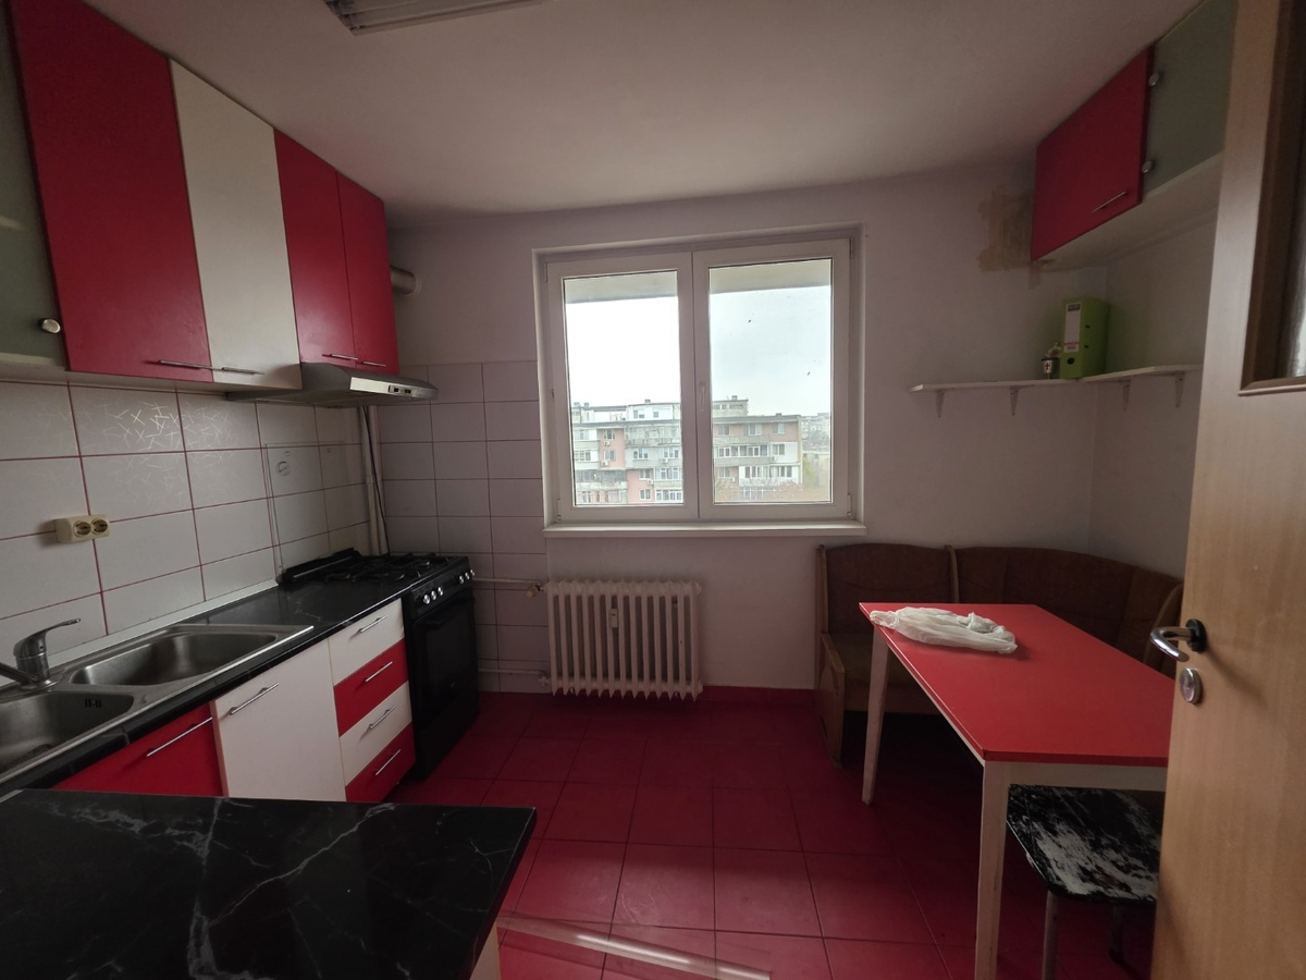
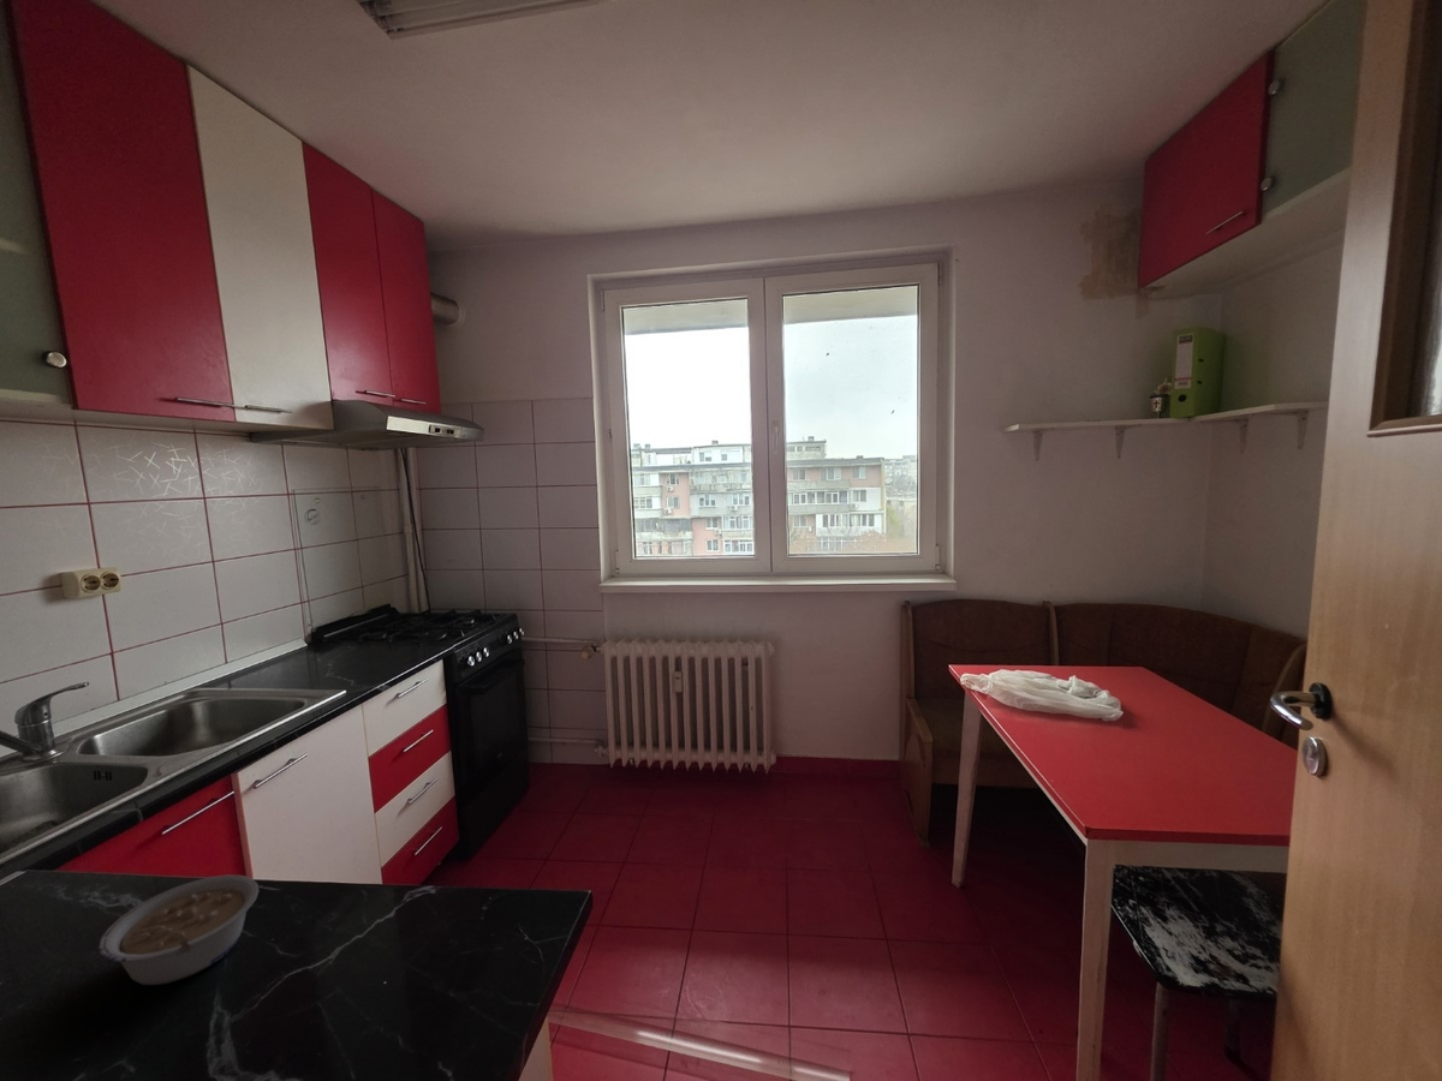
+ legume [97,874,260,986]
